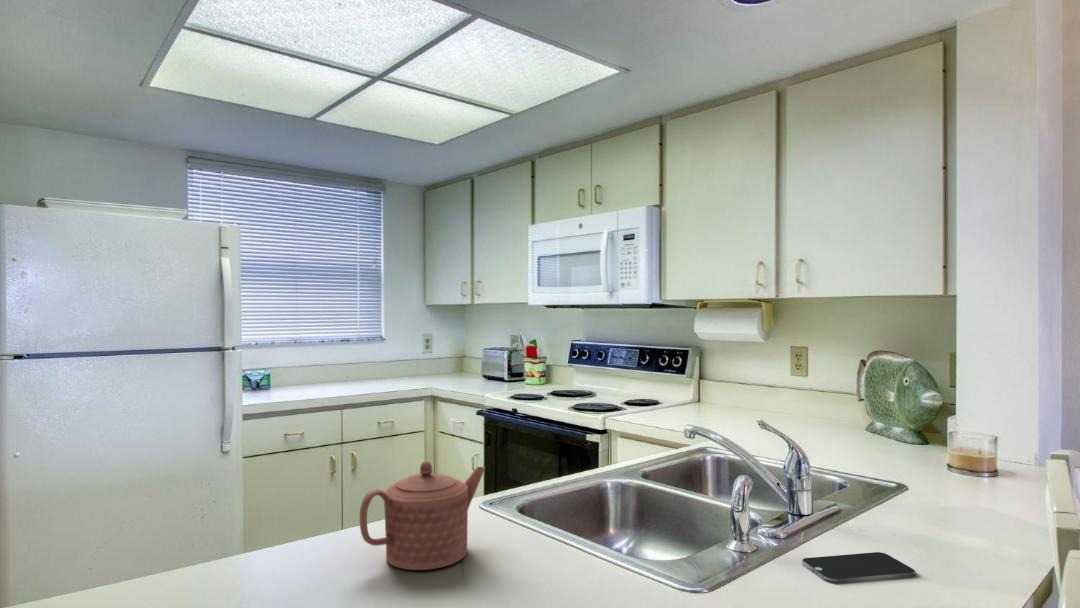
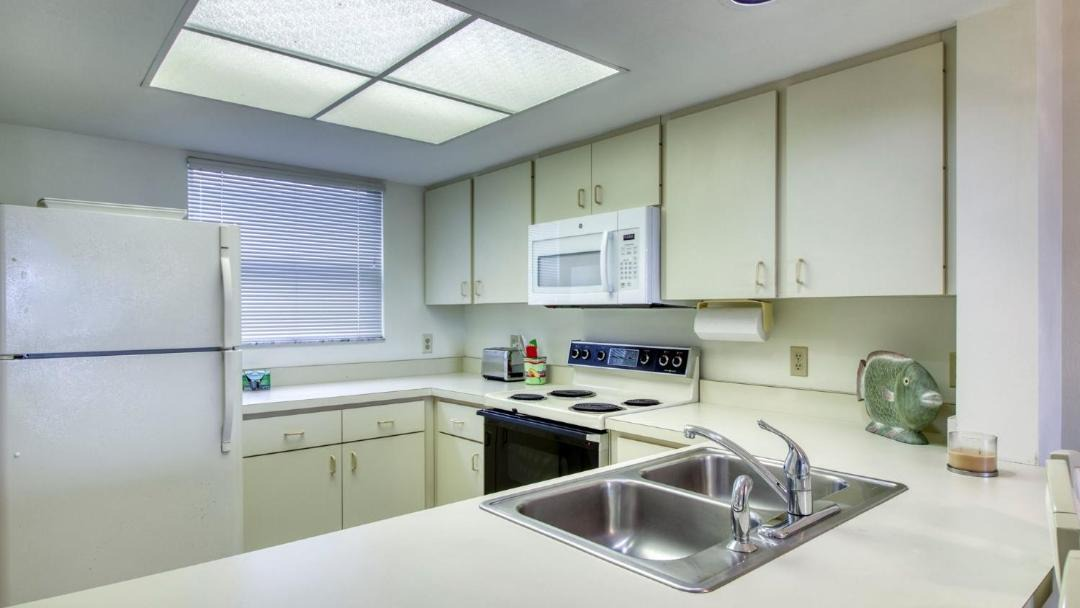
- smartphone [801,551,917,585]
- teapot [359,460,486,571]
